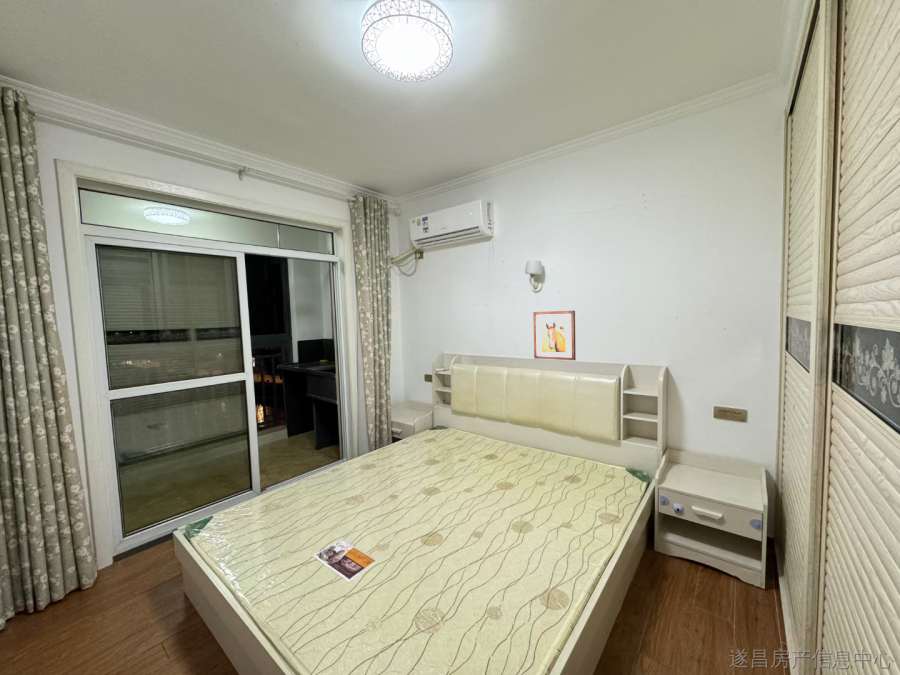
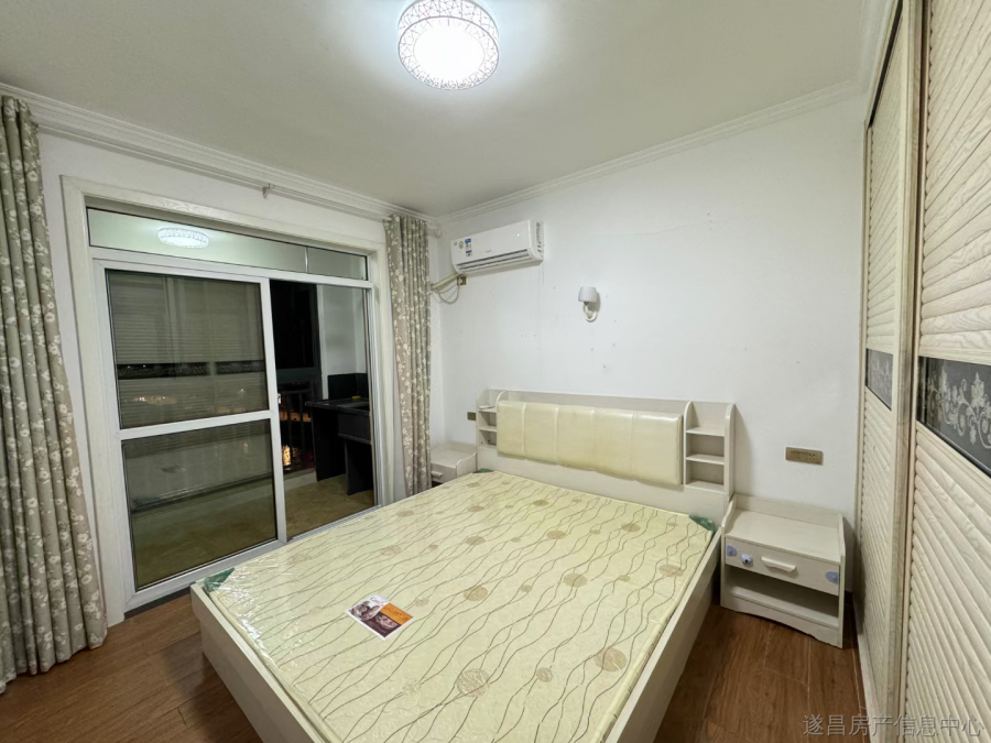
- wall art [532,310,577,361]
